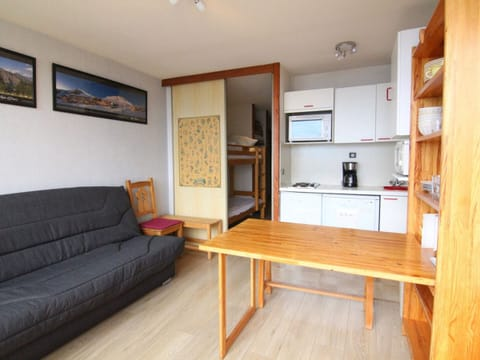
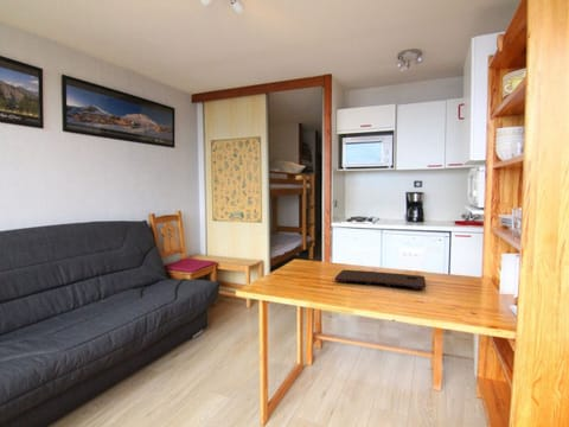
+ cutting board [334,269,427,291]
